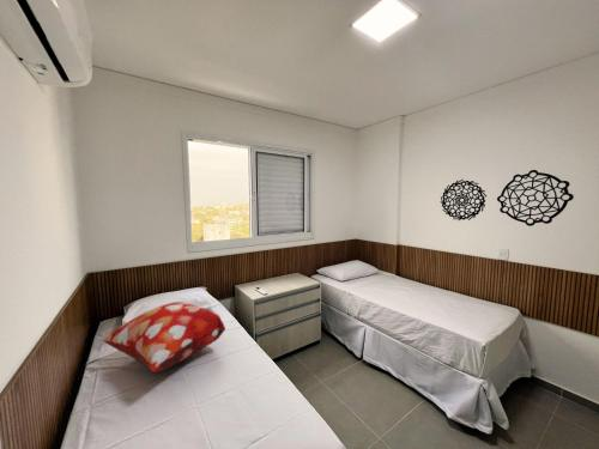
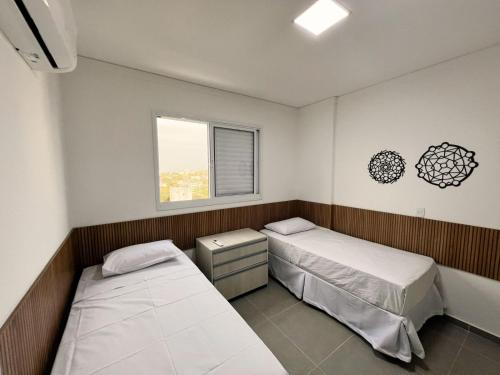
- decorative pillow [102,301,226,374]
